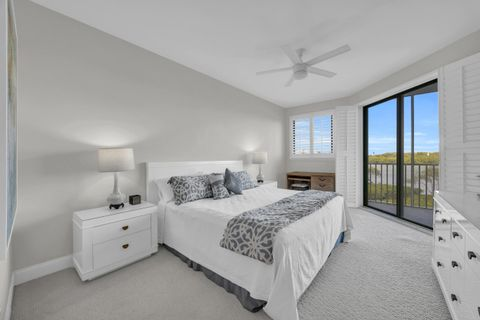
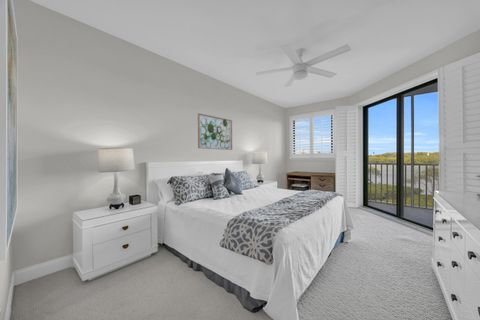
+ wall art [197,112,233,151]
